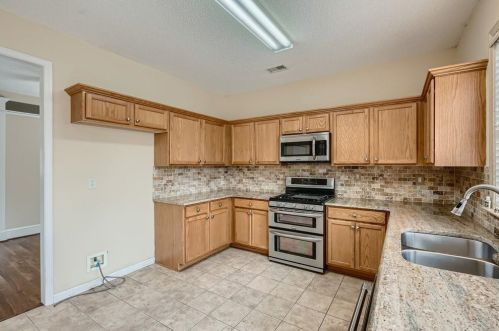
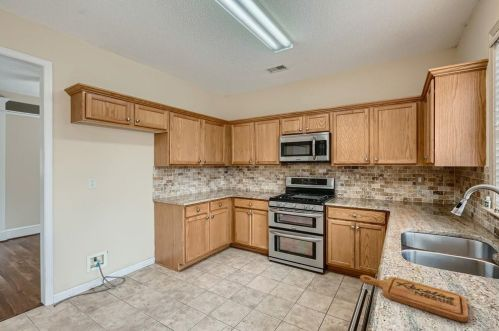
+ cutting board [359,274,470,323]
